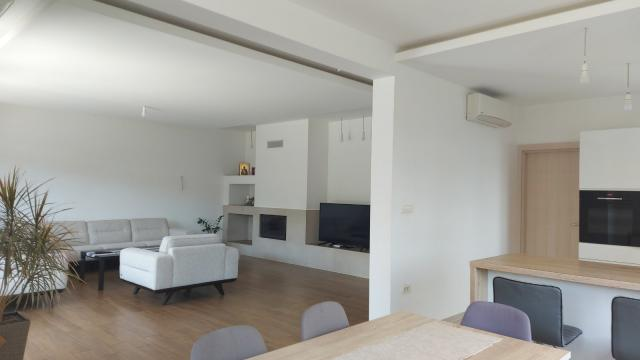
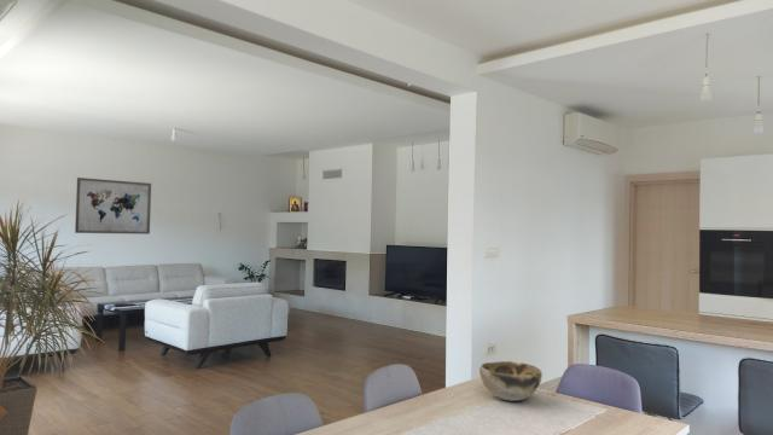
+ wall art [74,176,152,236]
+ decorative bowl [478,360,544,402]
